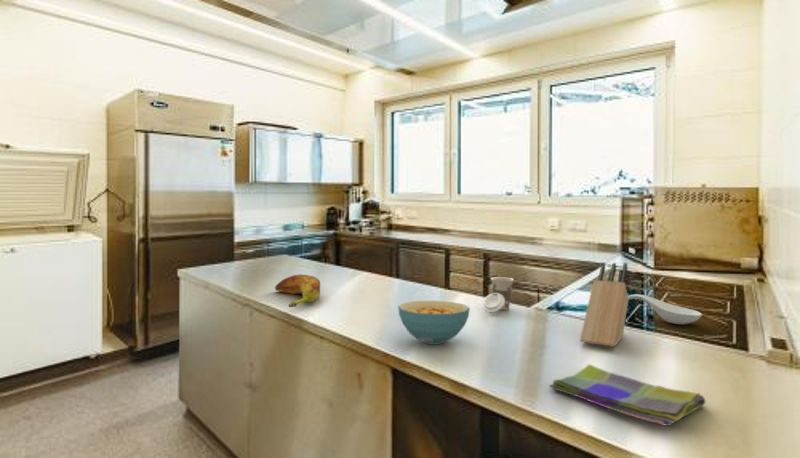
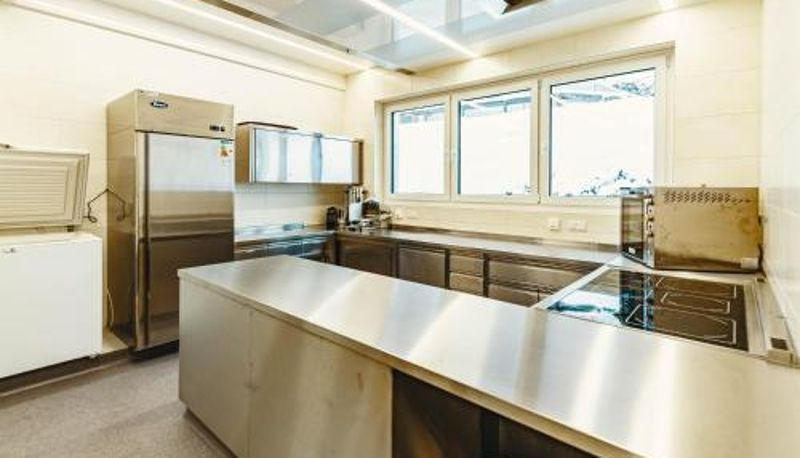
- cereal bowl [397,300,471,345]
- banana [274,273,321,308]
- knife block [579,262,629,348]
- dish towel [548,363,707,427]
- spoon rest [628,293,703,325]
- cup [481,276,515,313]
